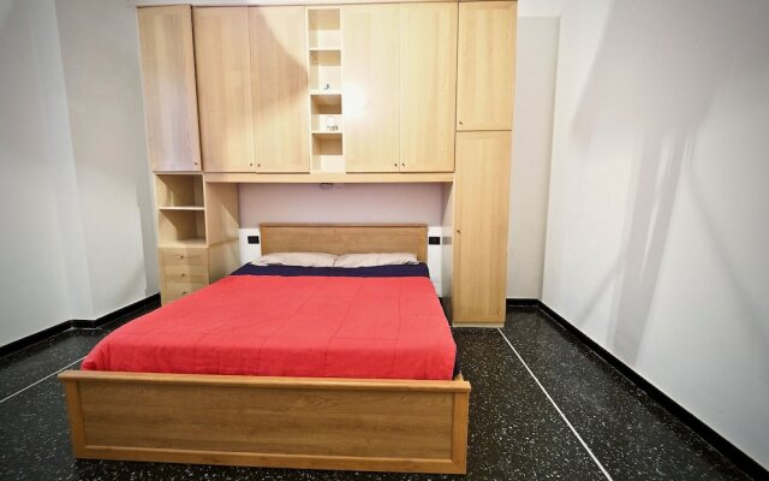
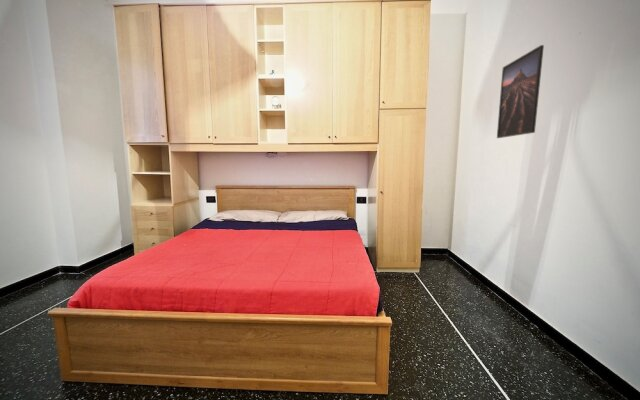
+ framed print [496,44,545,139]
